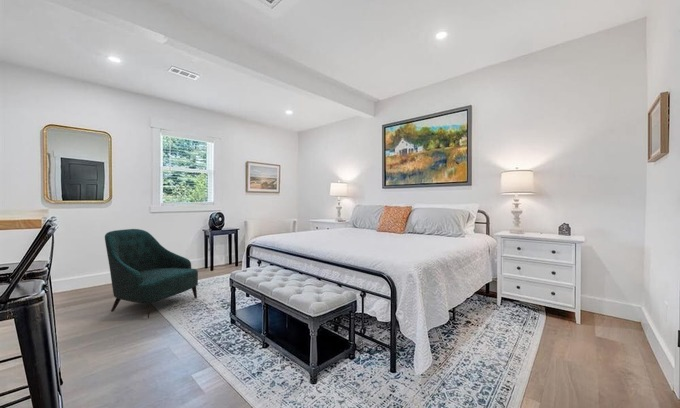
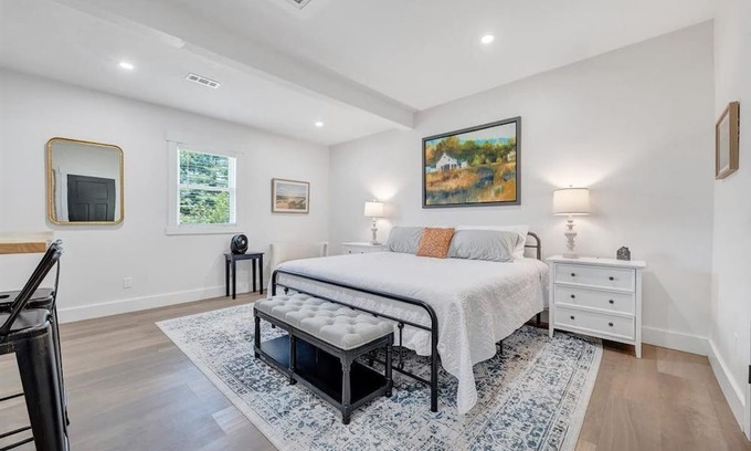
- armchair [104,228,199,319]
